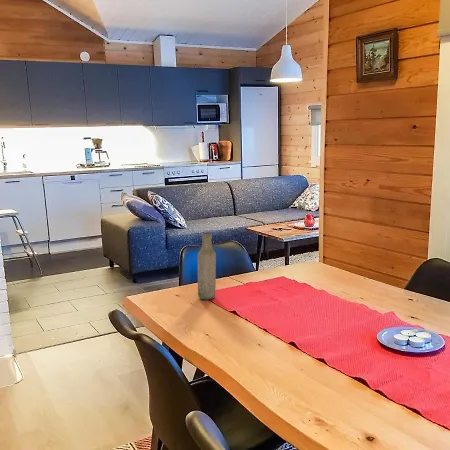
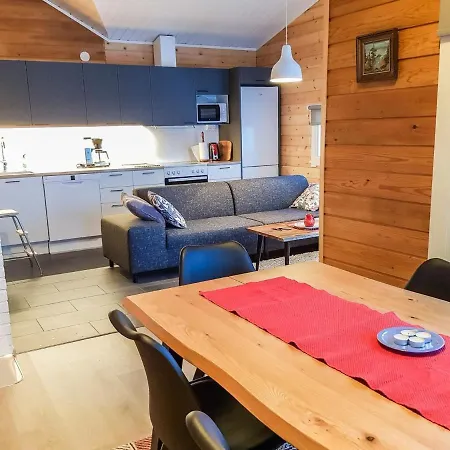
- bottle [197,231,217,301]
